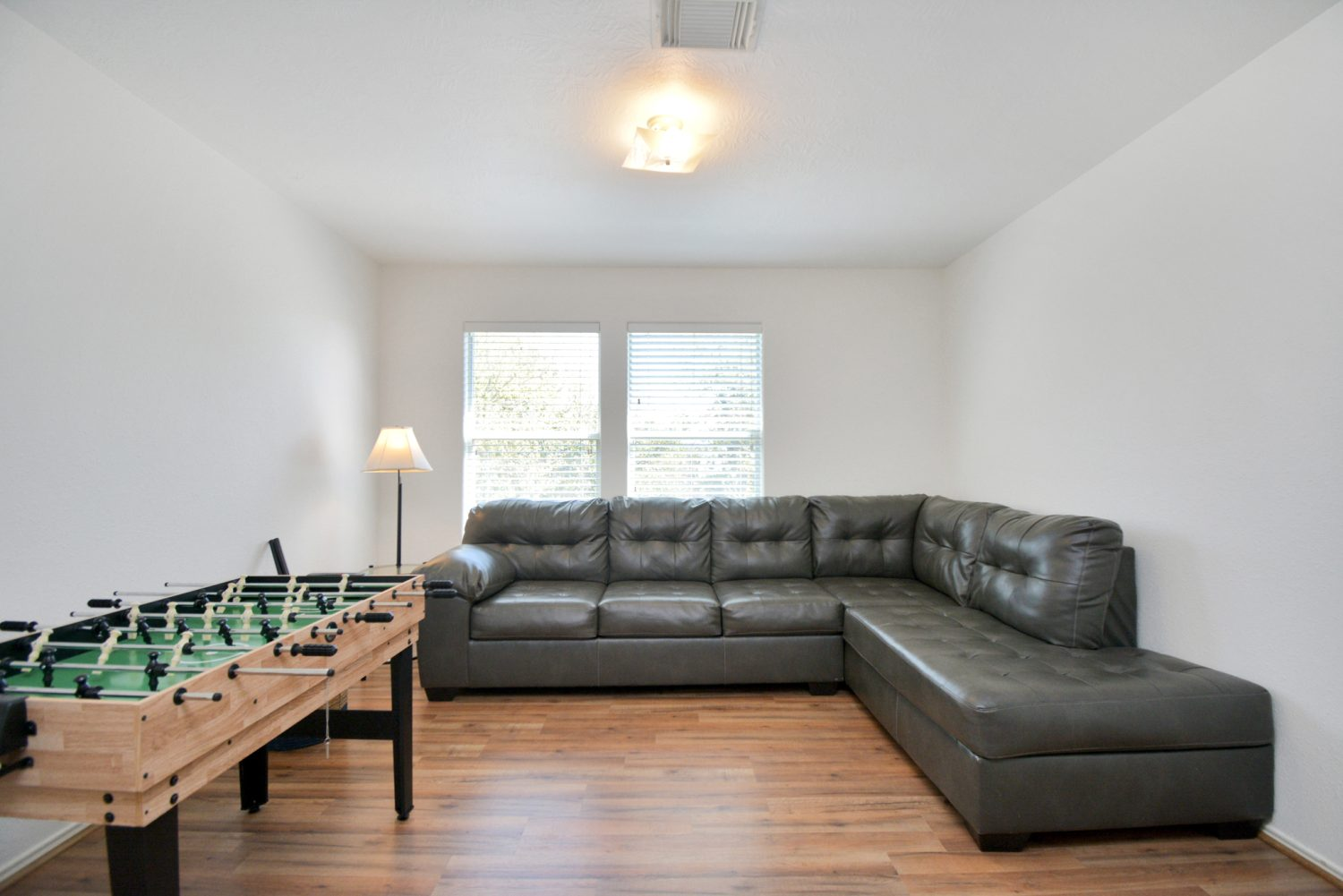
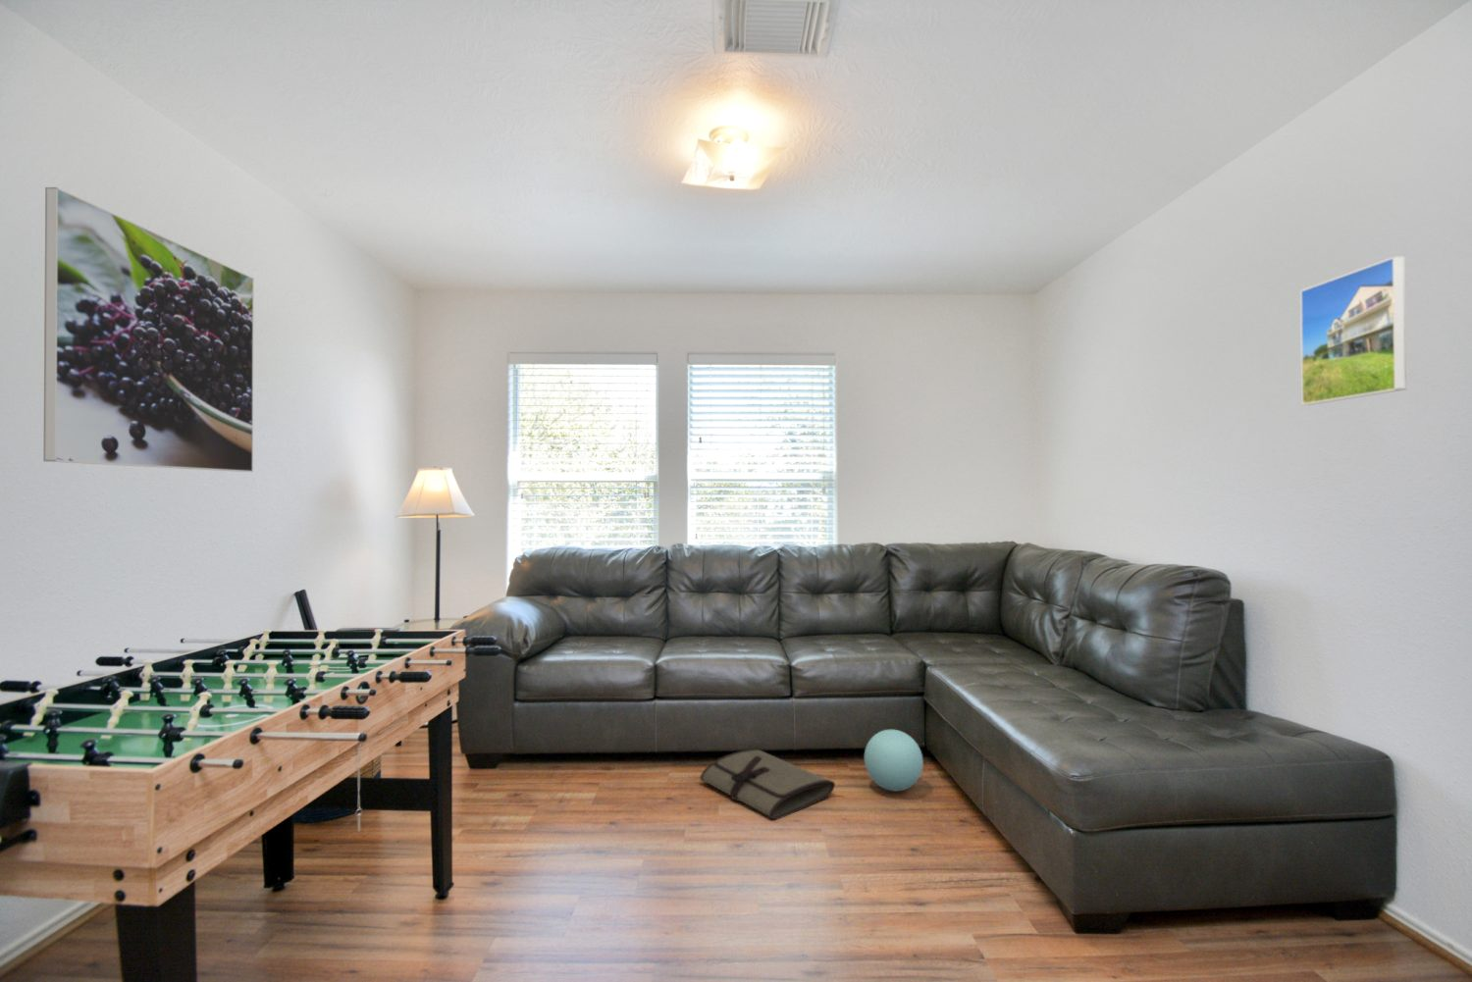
+ tool roll [698,747,836,820]
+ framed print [1299,256,1407,407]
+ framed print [42,186,254,472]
+ ball [864,729,924,792]
